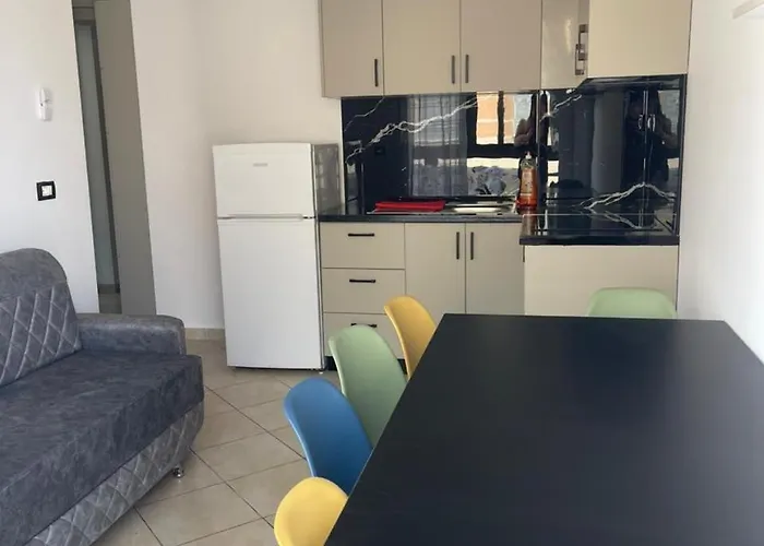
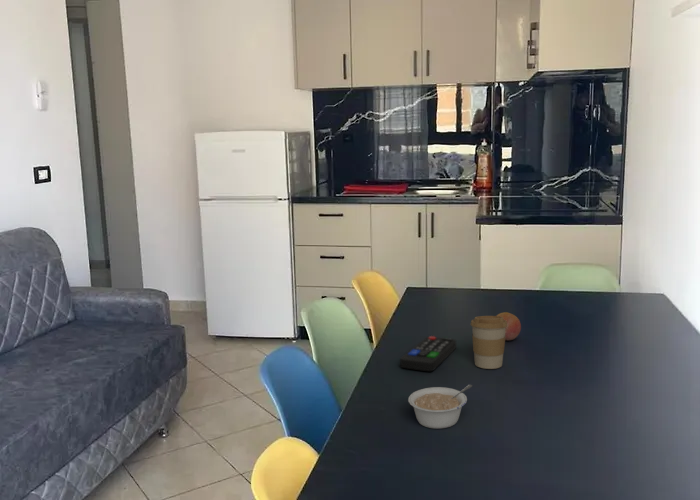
+ legume [408,384,473,430]
+ fruit [496,311,522,341]
+ coffee cup [470,315,507,370]
+ remote control [399,335,457,372]
